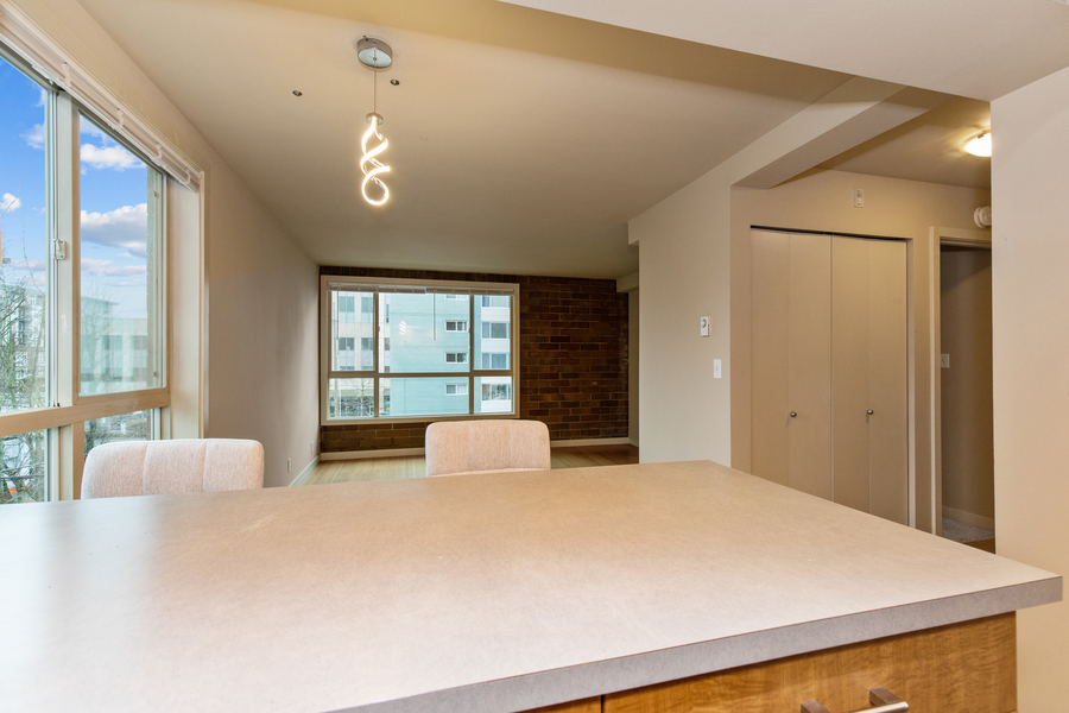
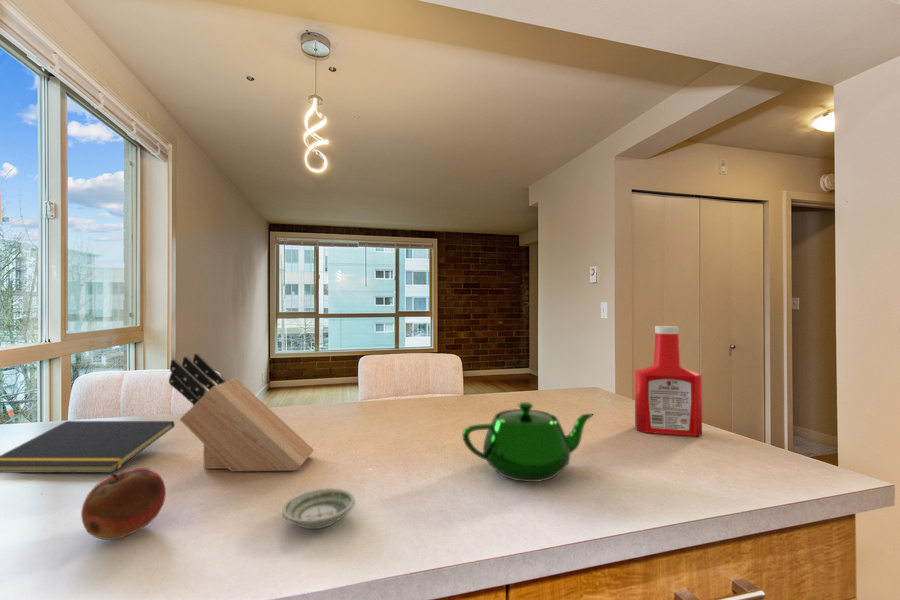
+ notepad [0,420,176,474]
+ soap bottle [634,325,703,437]
+ saucer [281,487,356,530]
+ fruit [80,467,167,541]
+ knife block [168,352,315,472]
+ teapot [462,401,596,483]
